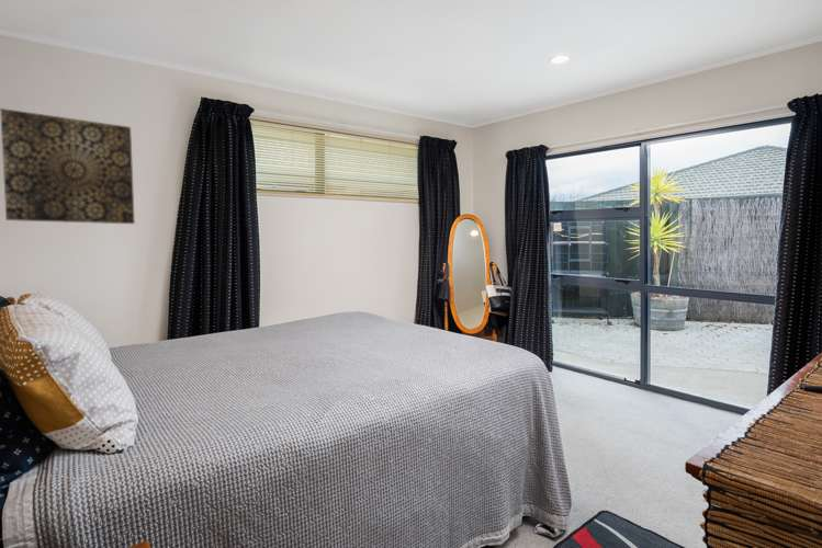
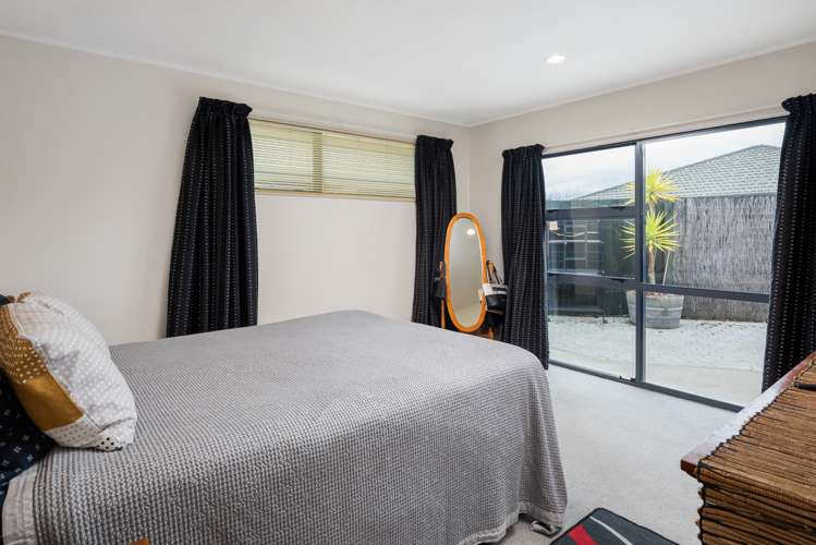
- wall art [0,107,136,225]
